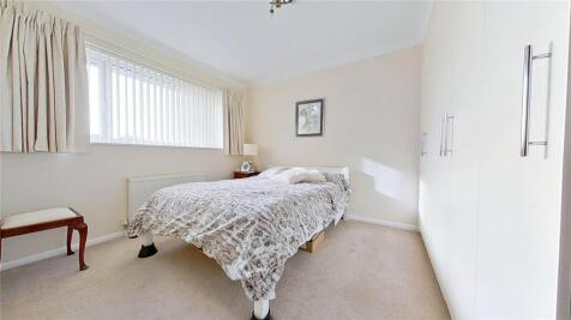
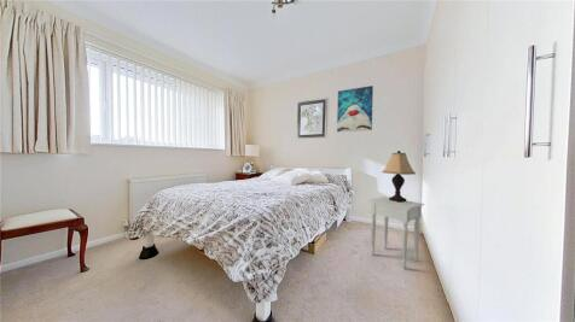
+ nightstand [368,195,425,270]
+ lamp [381,150,417,203]
+ wall art [336,84,374,133]
